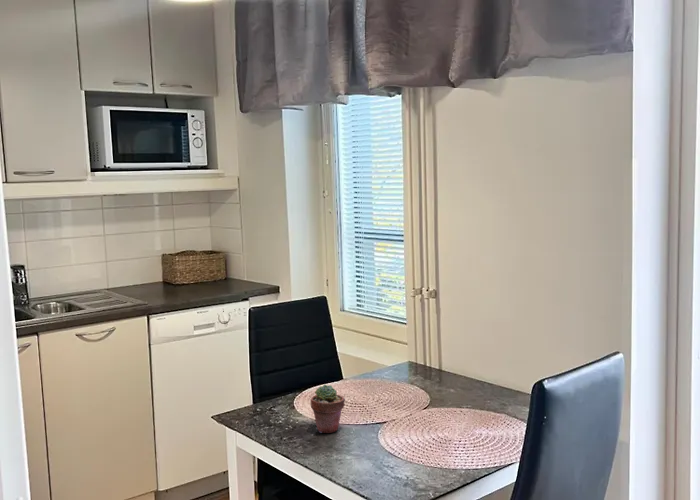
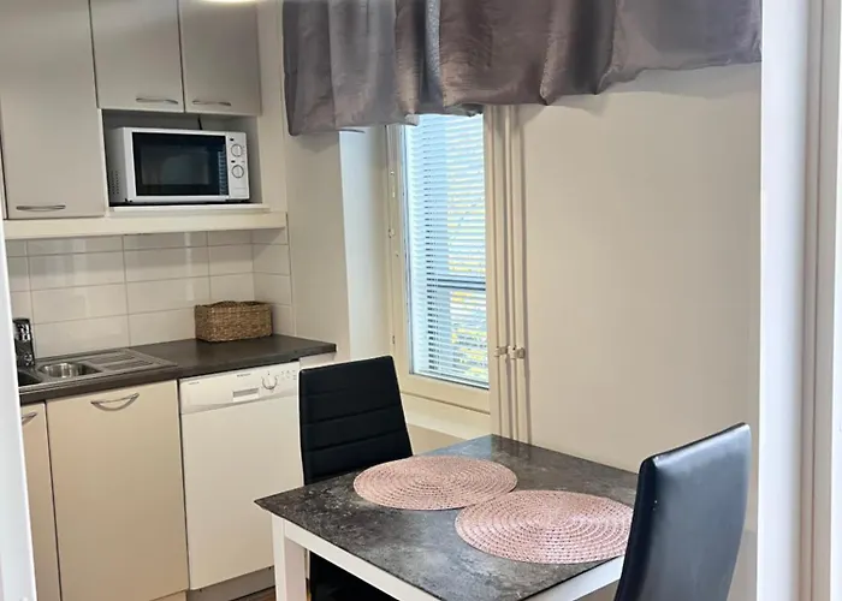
- potted succulent [310,384,346,434]
